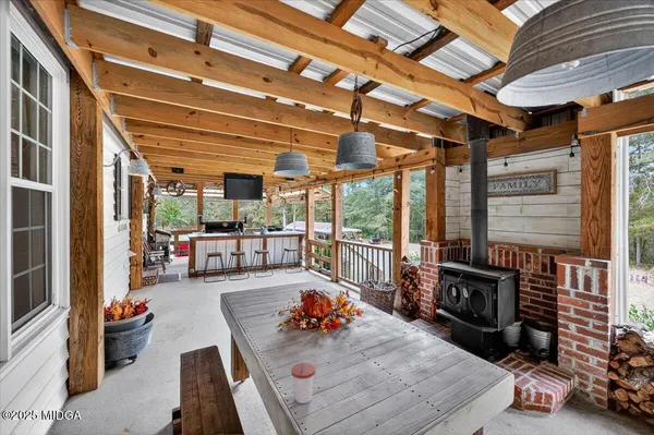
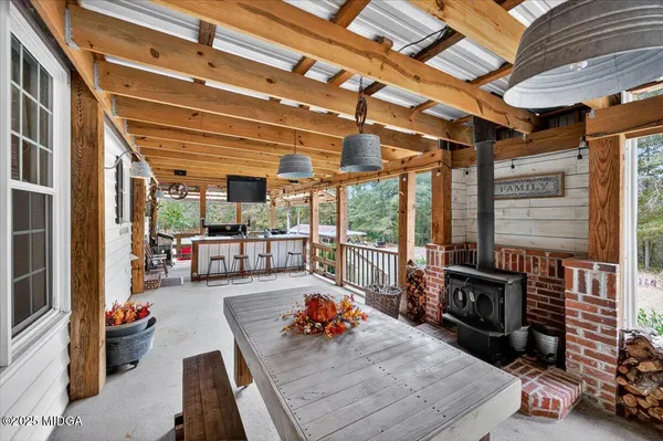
- cup [290,362,316,404]
